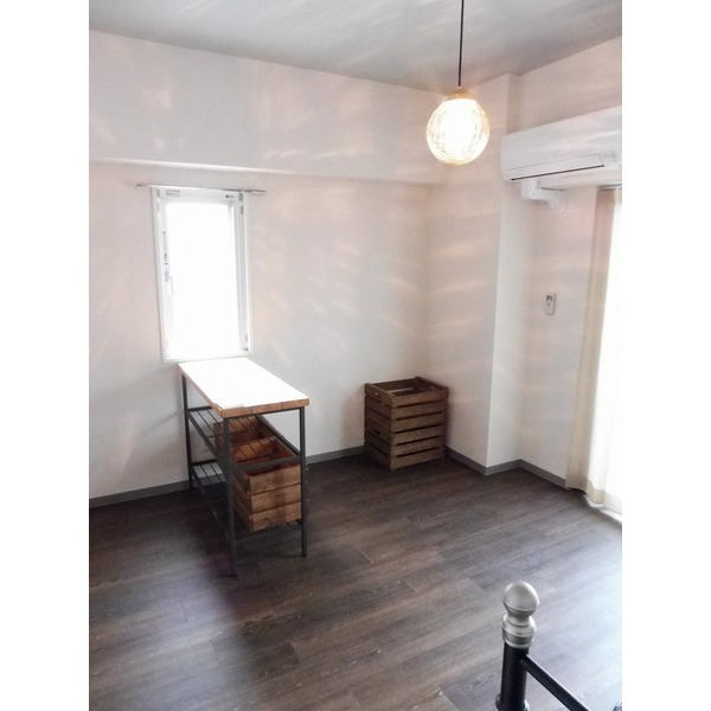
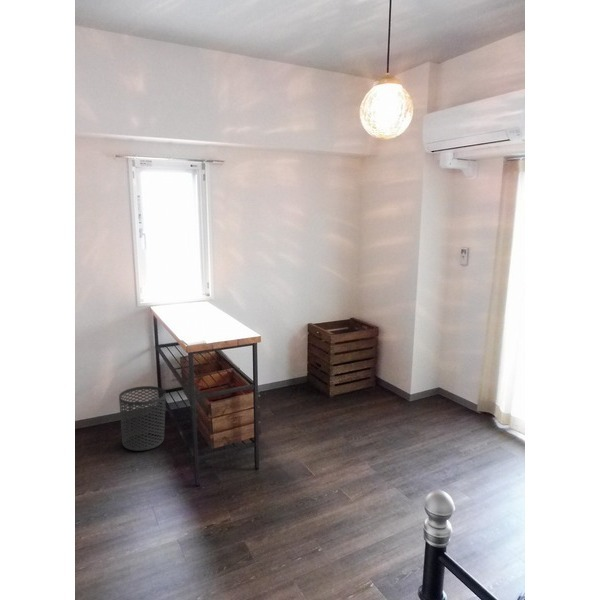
+ waste bin [118,385,167,452]
